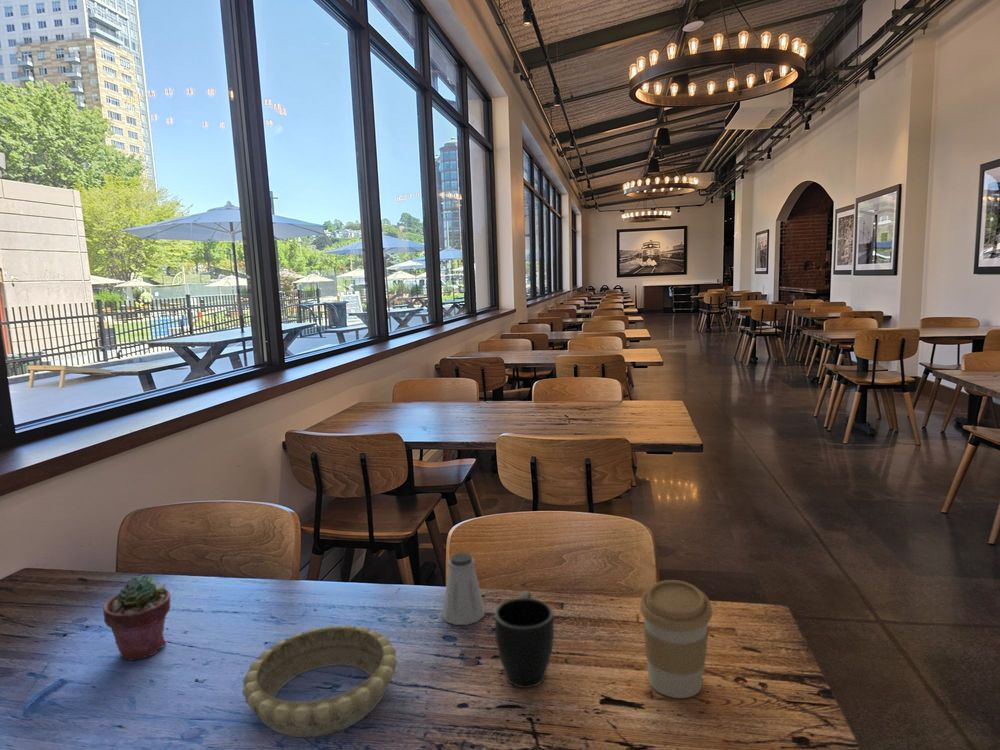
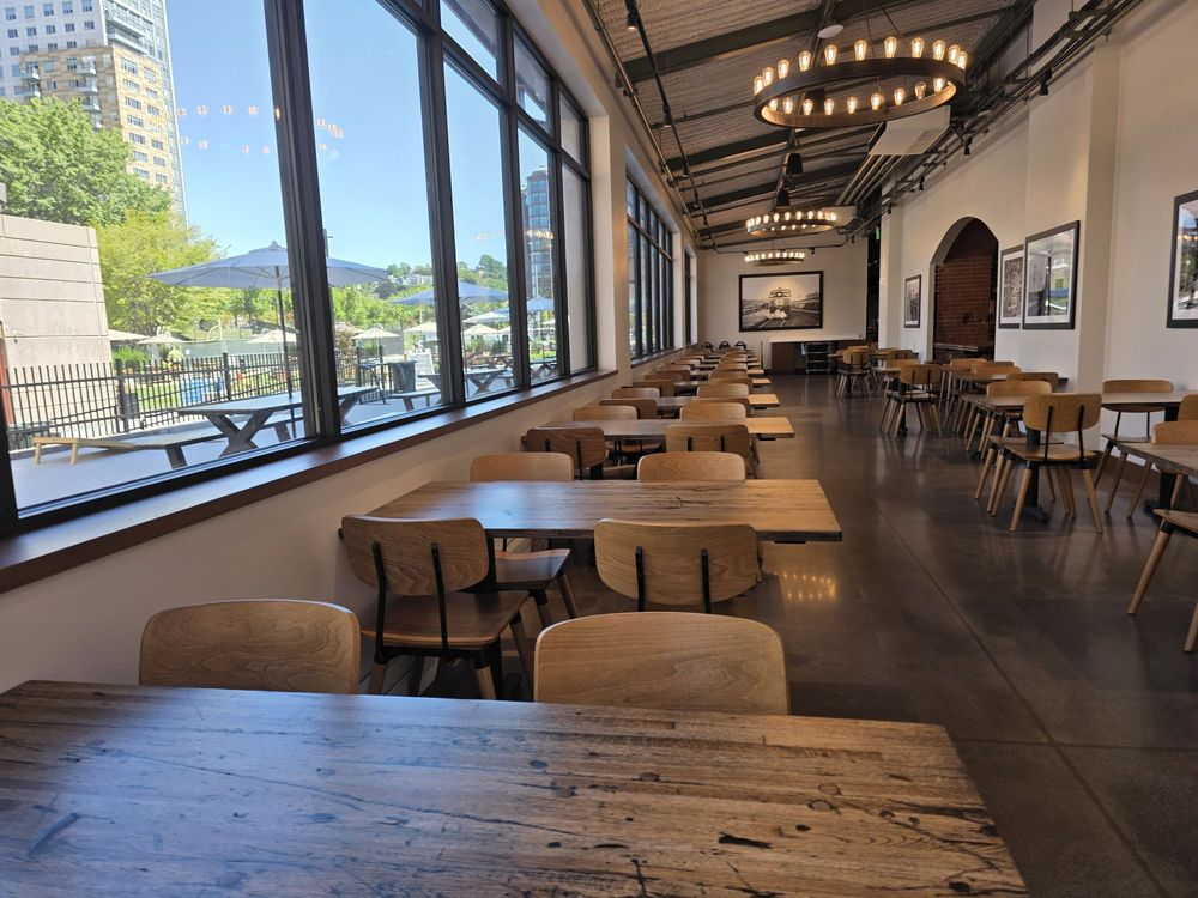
- mug [493,590,555,689]
- saltshaker [441,552,486,626]
- coffee cup [639,579,714,699]
- potted succulent [102,574,172,661]
- decorative bowl [241,623,399,738]
